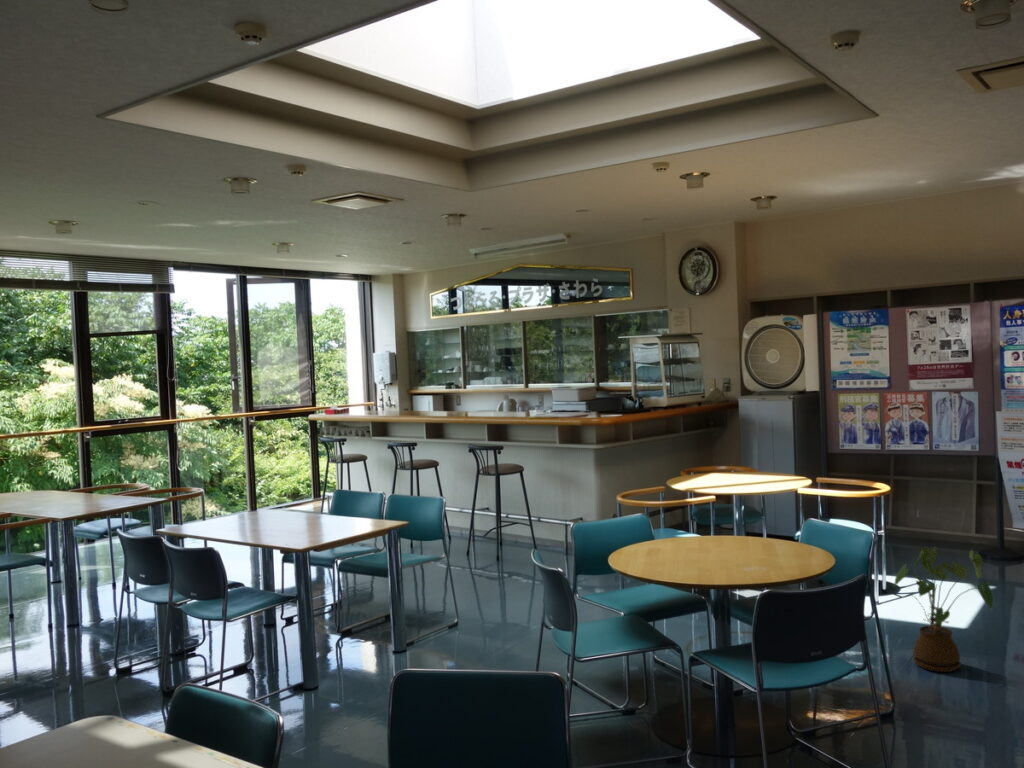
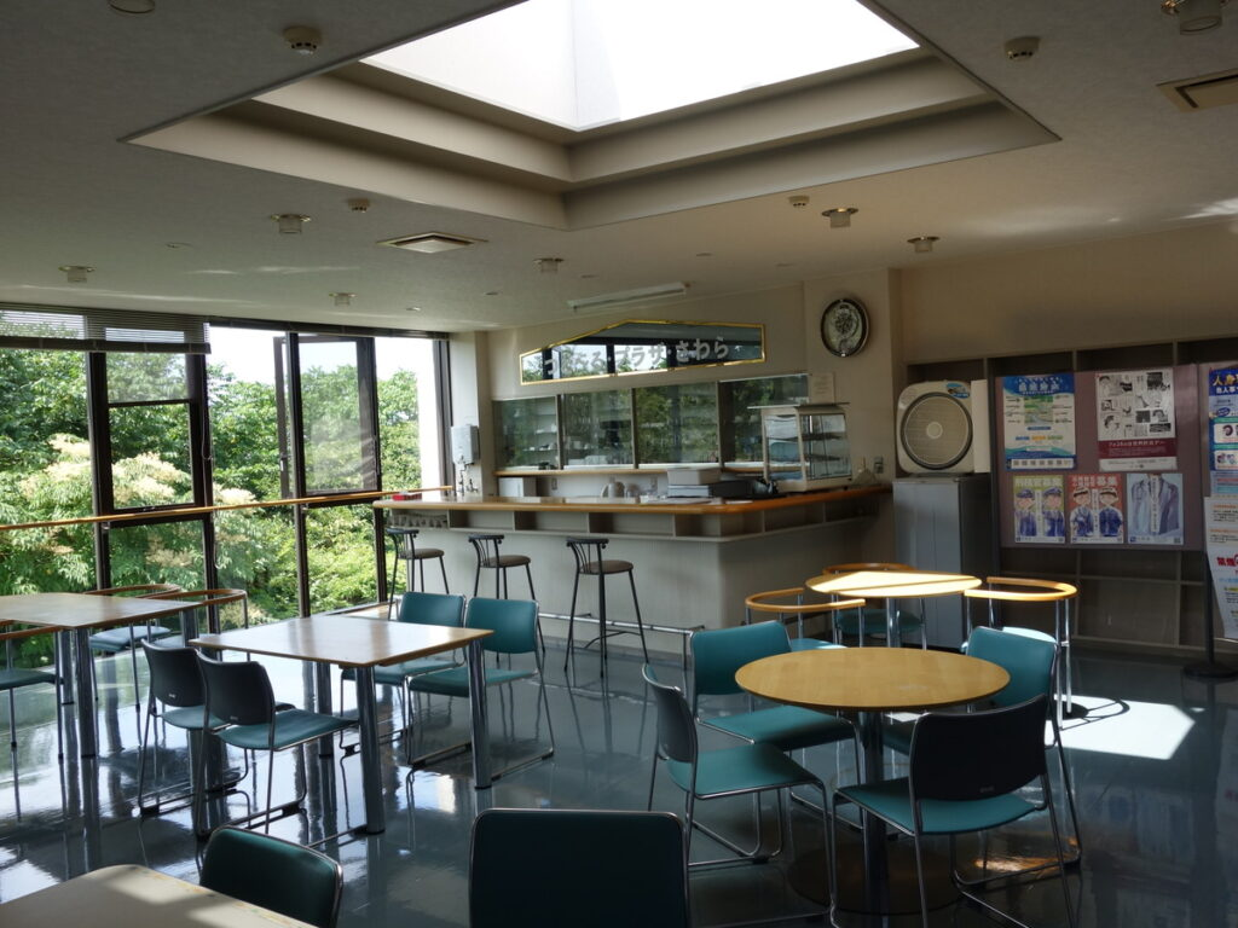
- house plant [892,546,994,673]
